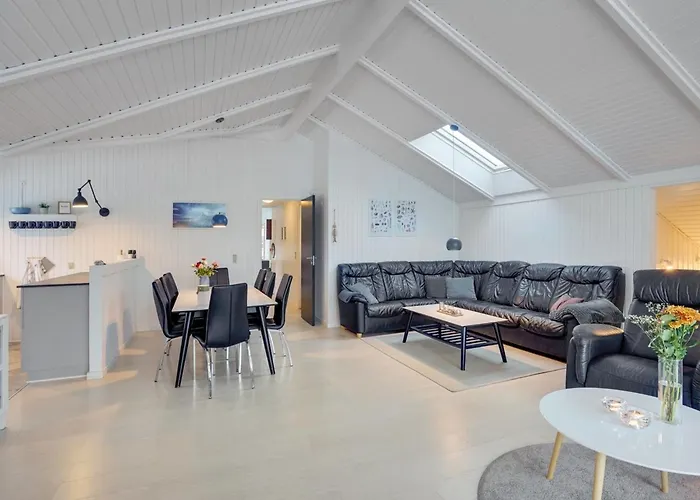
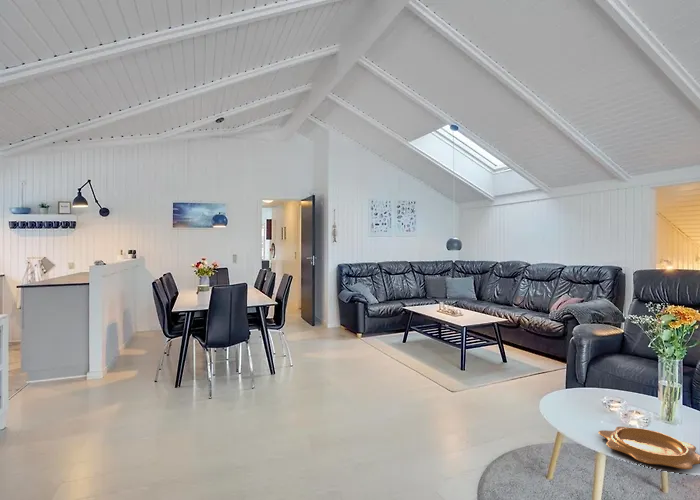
+ decorative bowl [597,425,700,470]
